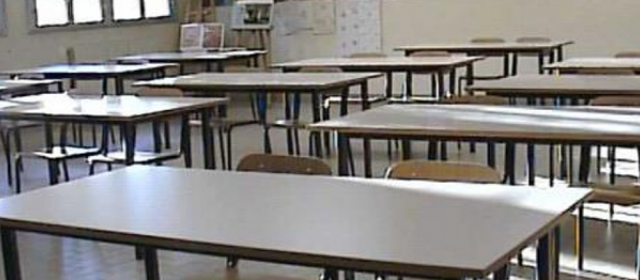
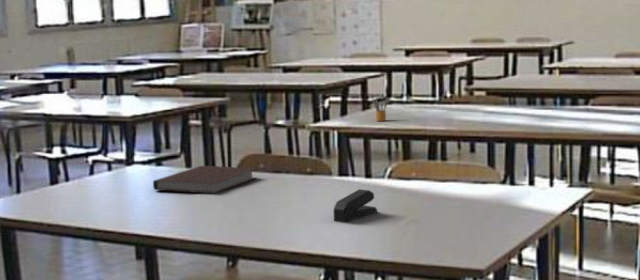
+ notebook [152,165,258,195]
+ pencil box [371,96,390,122]
+ stapler [333,188,378,223]
